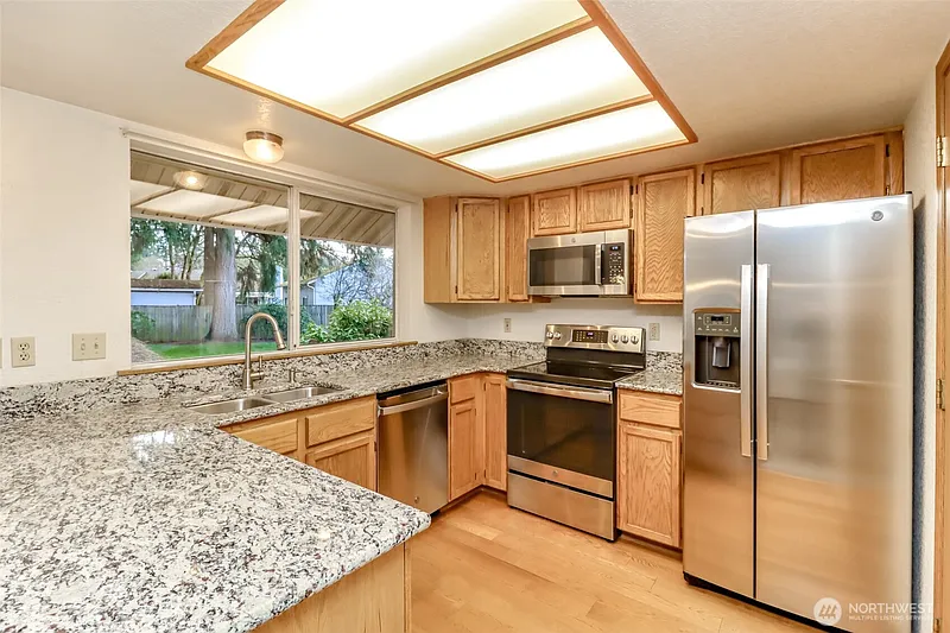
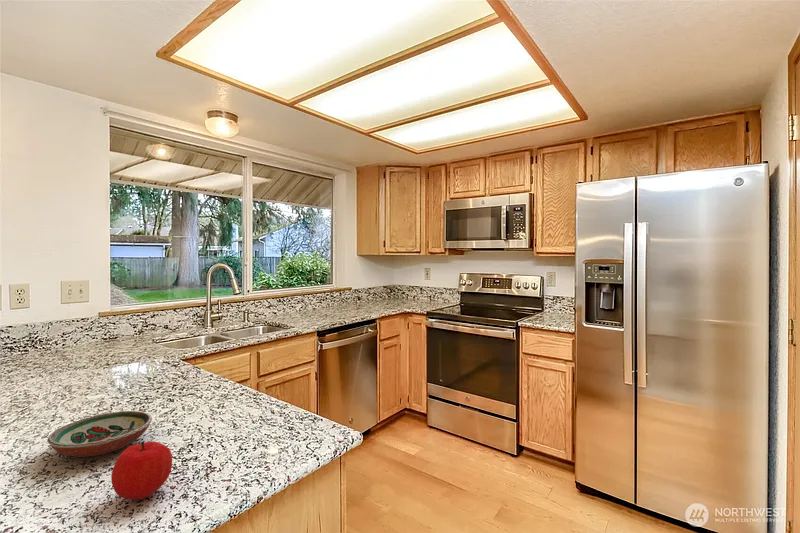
+ fruit [110,440,173,501]
+ decorative bowl [46,410,153,458]
